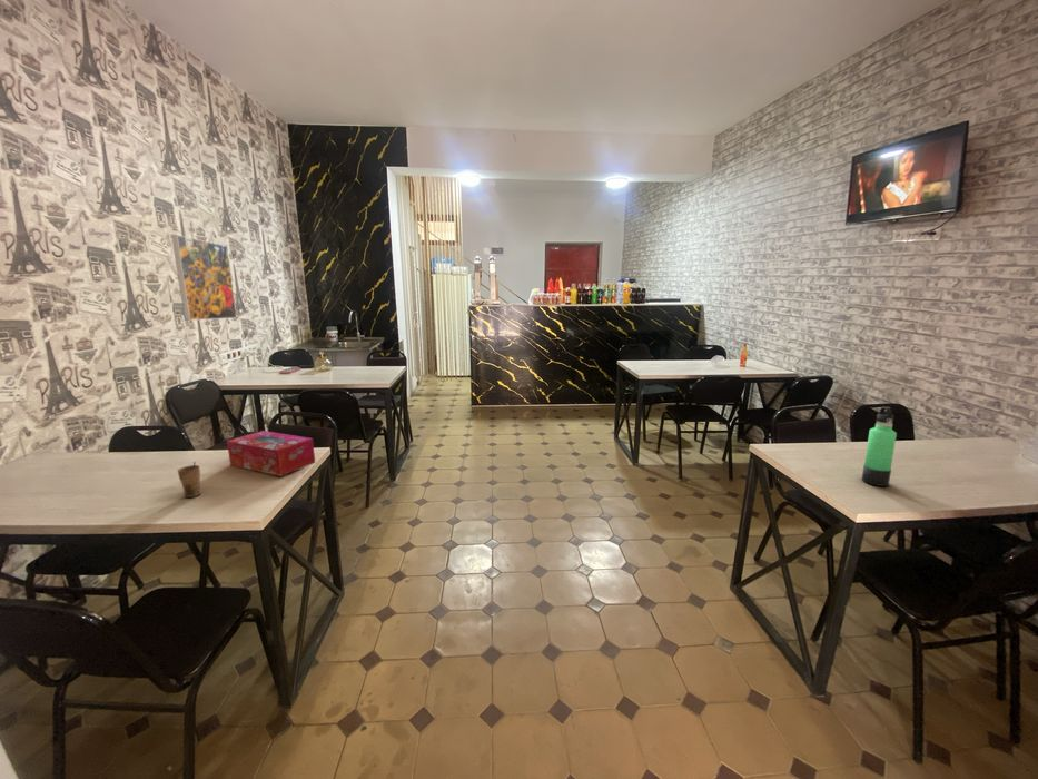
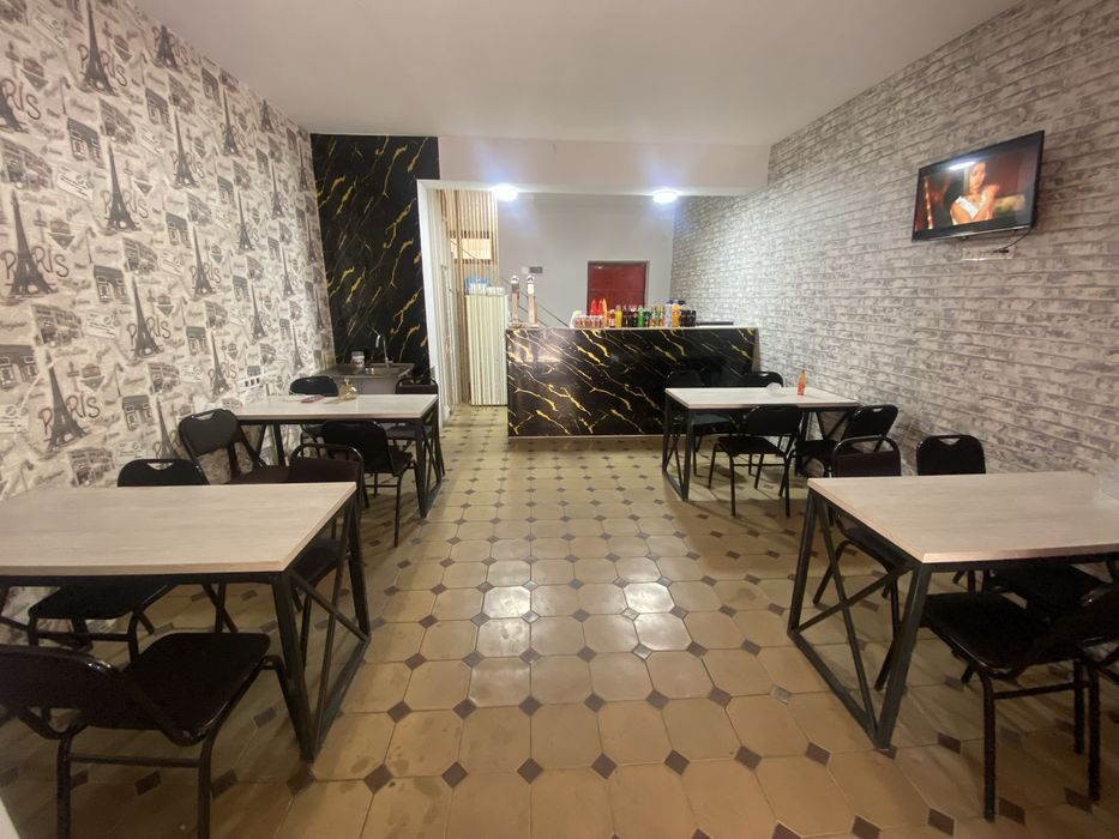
- tissue box [226,430,316,477]
- thermos bottle [861,406,898,487]
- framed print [170,234,238,322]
- cup [177,461,202,499]
